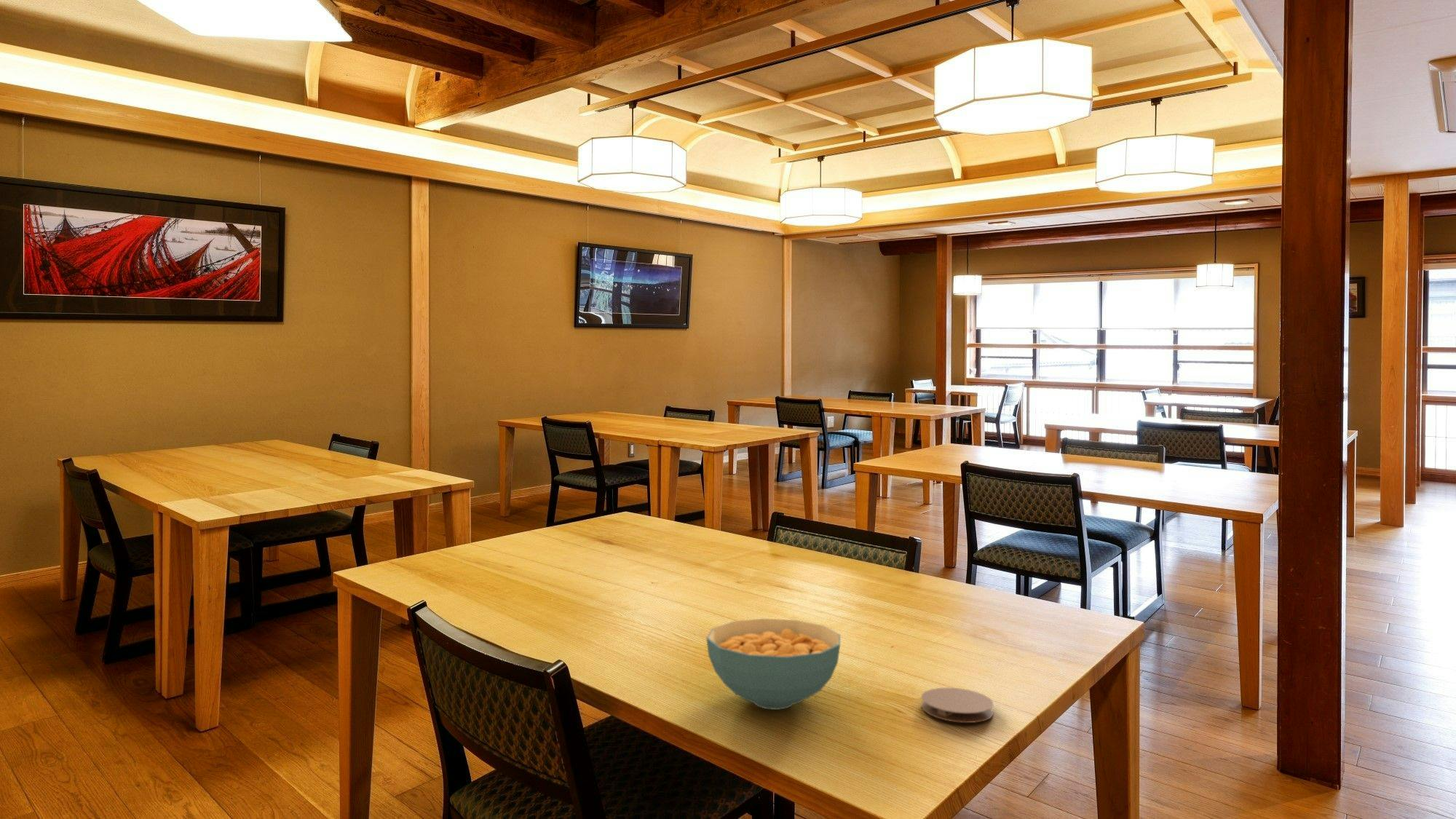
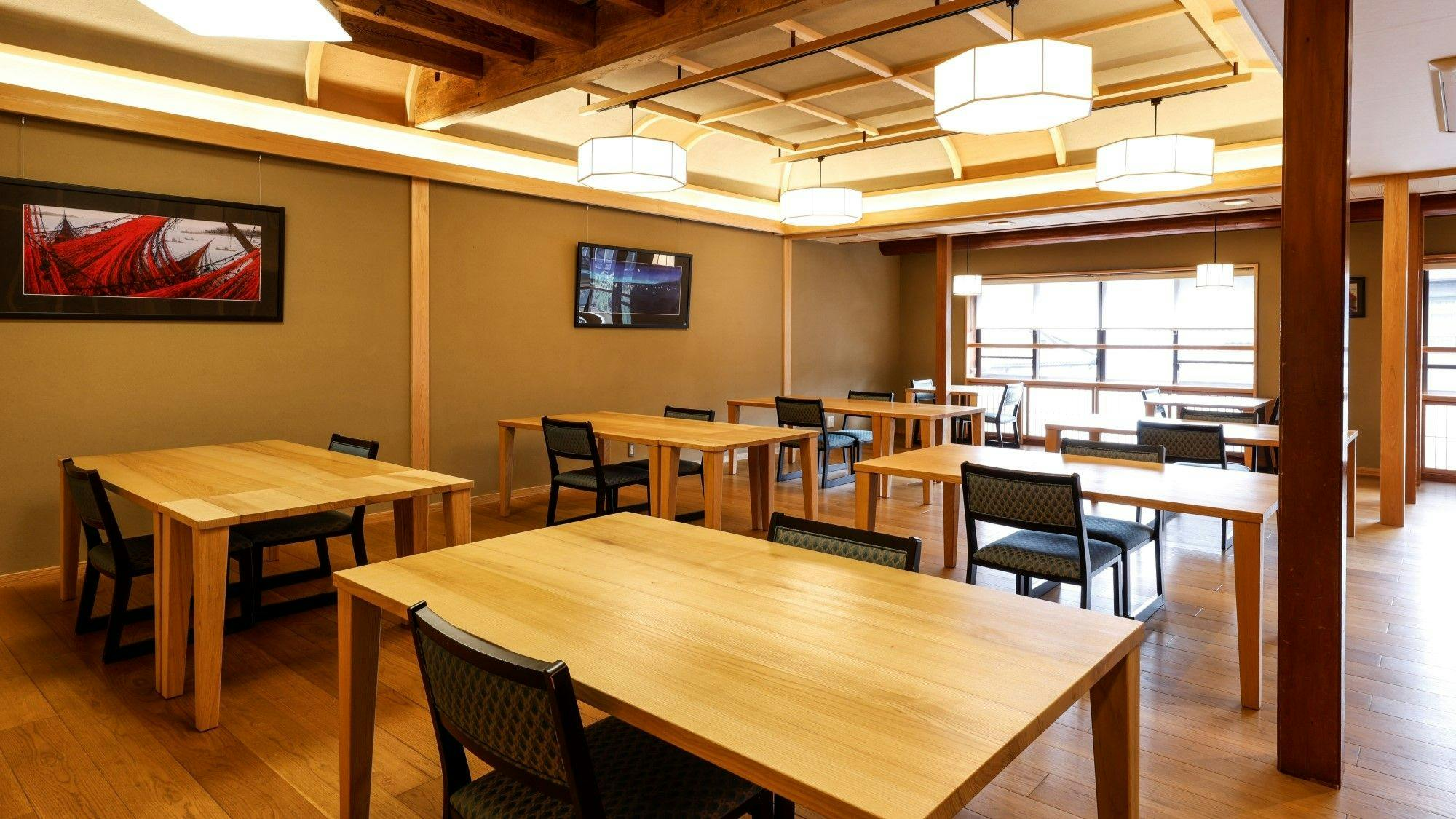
- cereal bowl [705,618,841,711]
- coaster [921,687,994,724]
